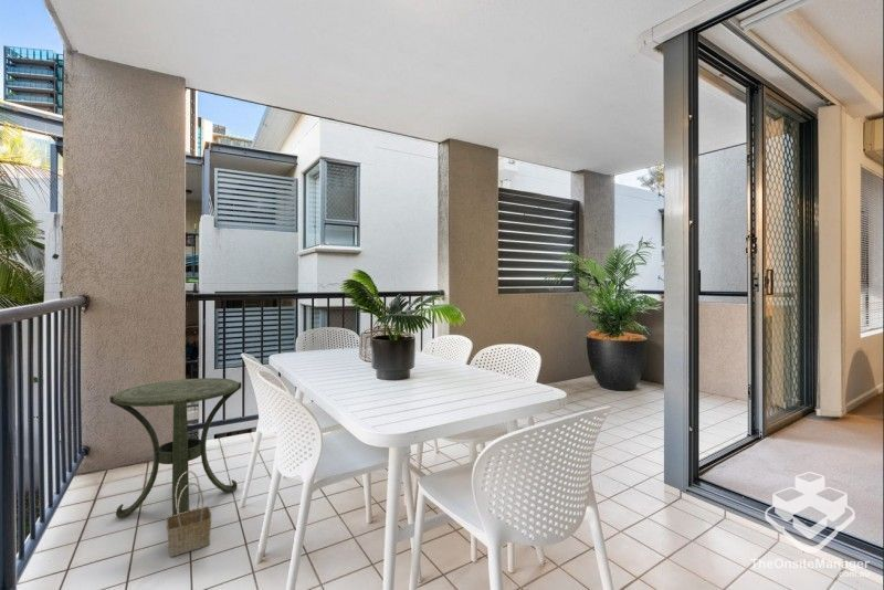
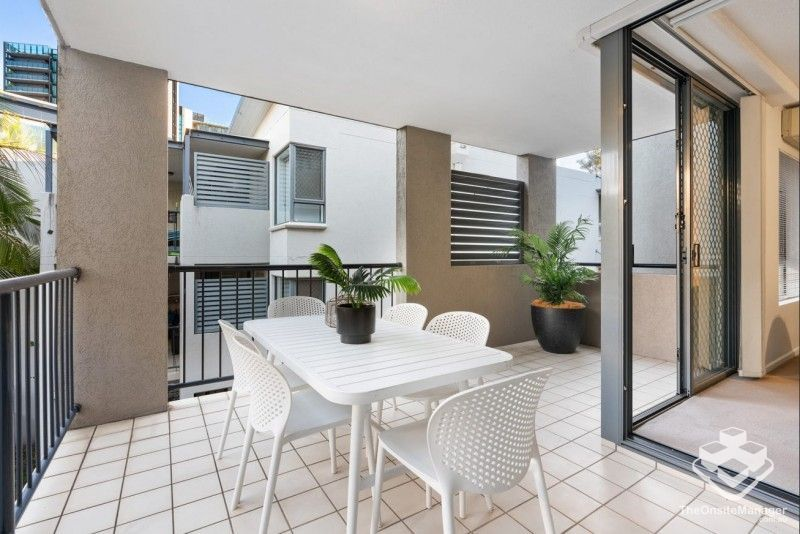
- side table [108,377,243,519]
- basket [166,470,212,558]
